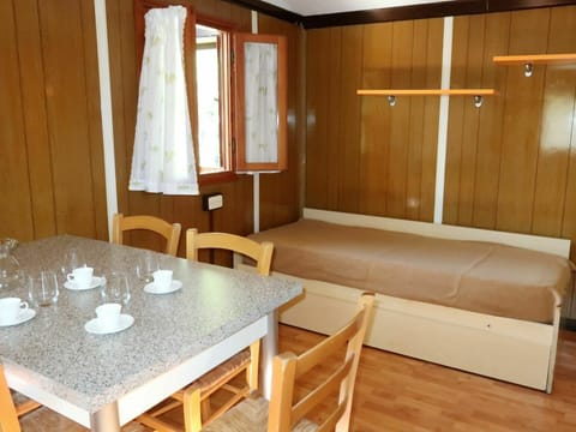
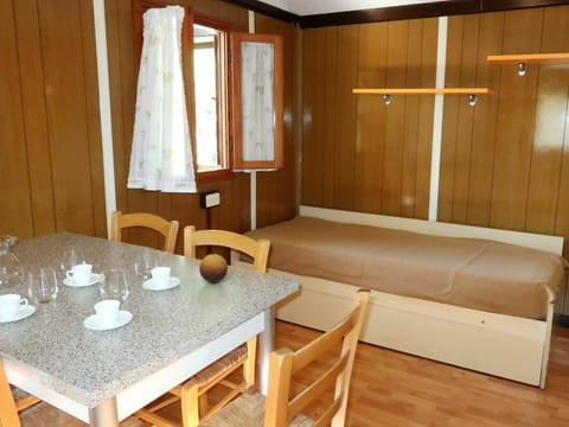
+ fruit [198,253,229,283]
